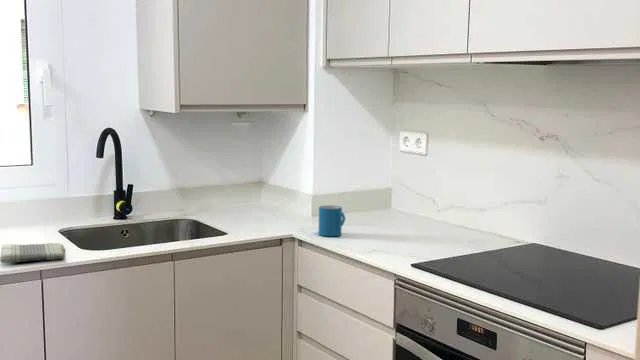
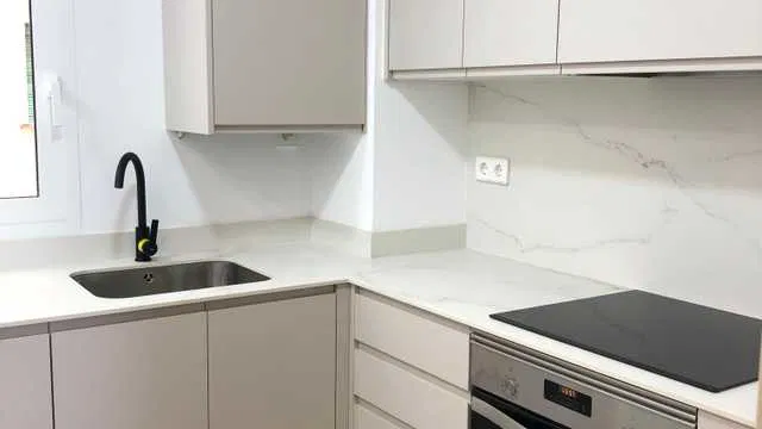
- dish towel [0,242,65,264]
- mug [318,205,347,237]
